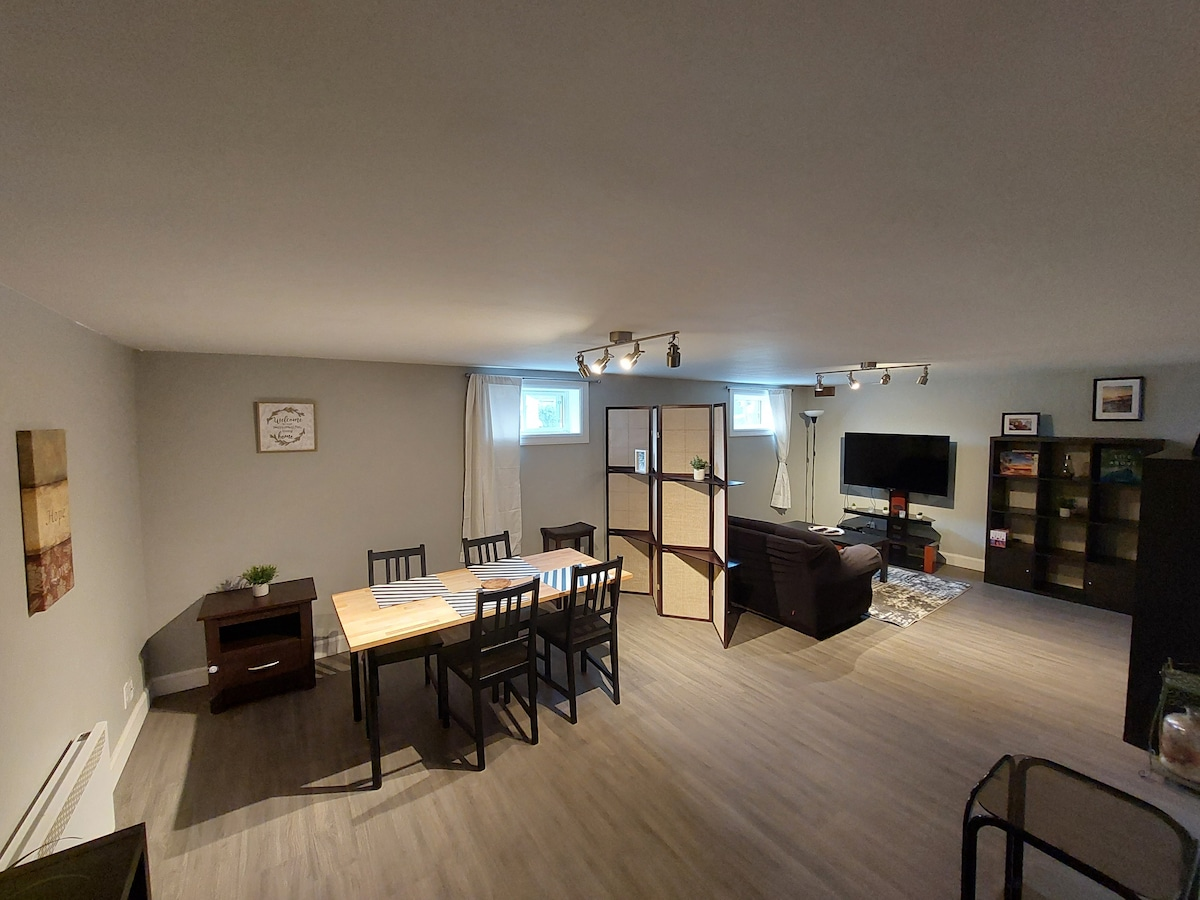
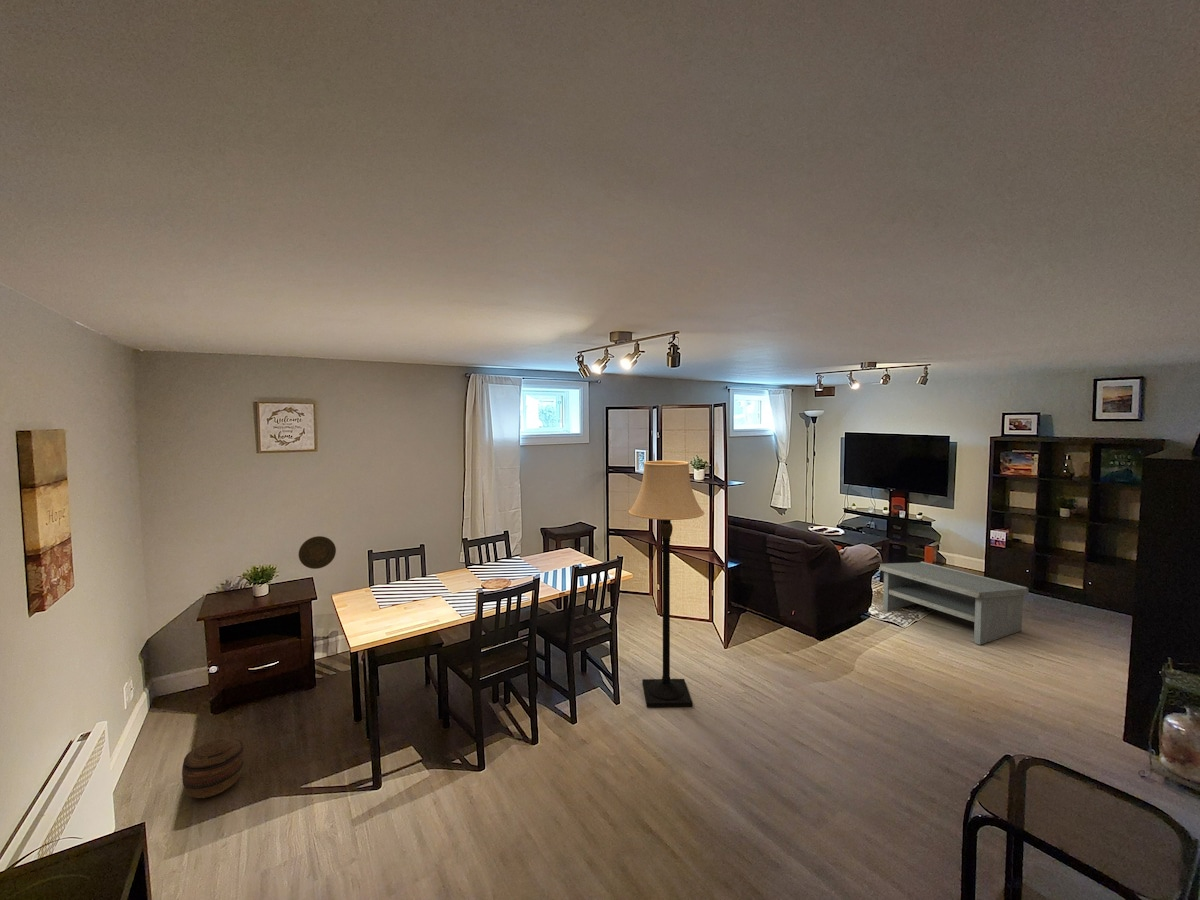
+ coffee table [877,561,1030,646]
+ decorative plate [298,535,337,570]
+ lamp [628,460,705,708]
+ basket [181,737,245,799]
